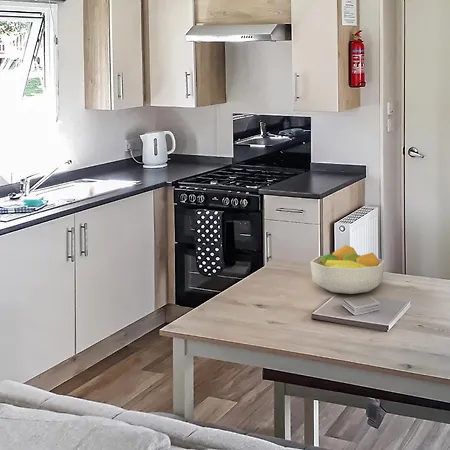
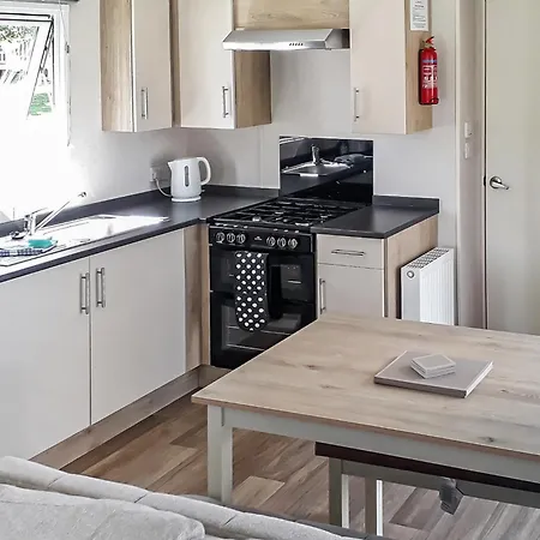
- fruit bowl [309,244,386,295]
